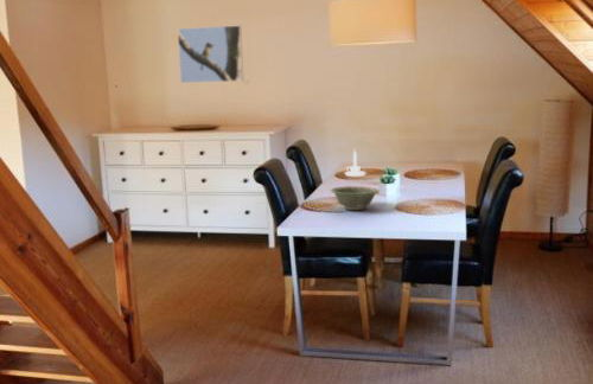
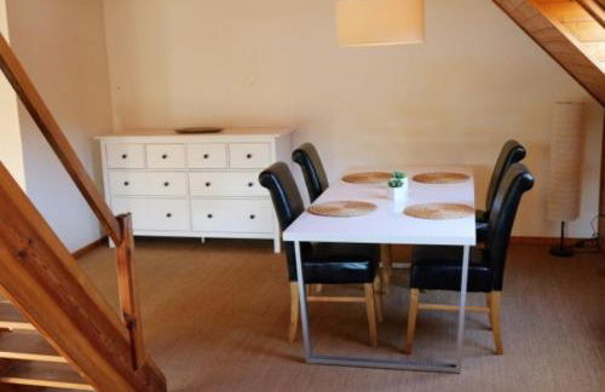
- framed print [177,24,244,84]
- bowl [330,185,381,211]
- candle holder [344,149,366,178]
